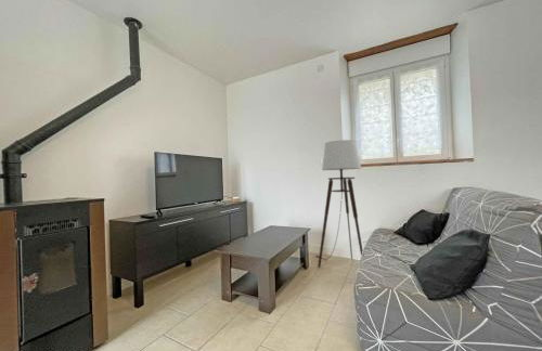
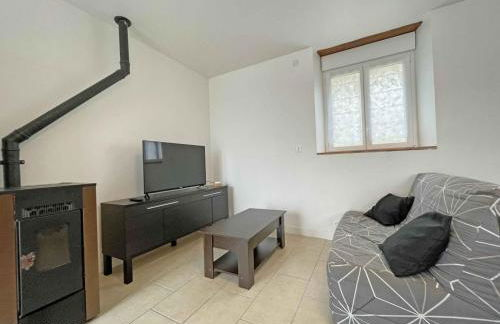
- floor lamp [314,139,364,269]
